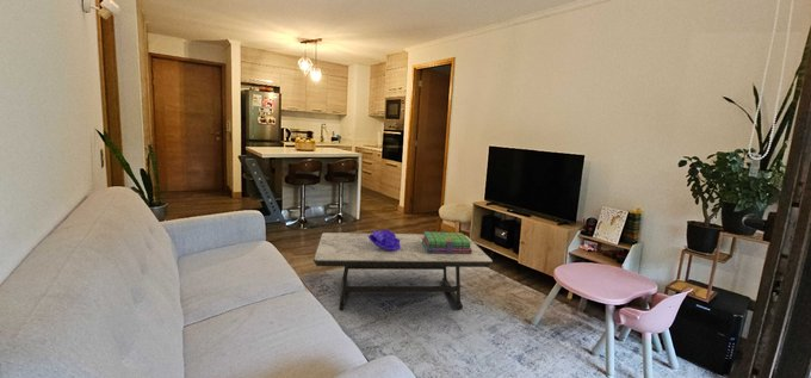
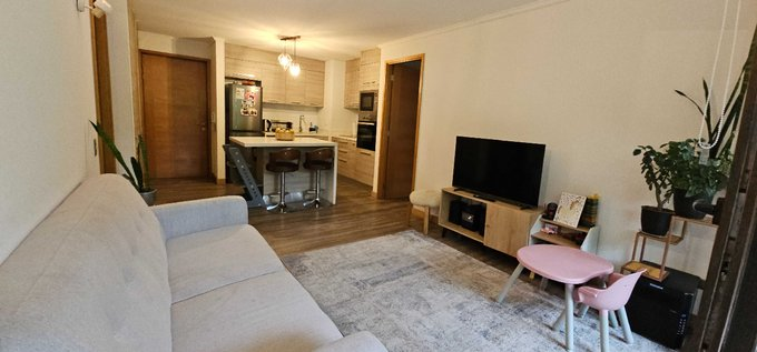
- coffee table [312,231,494,311]
- decorative bowl [367,228,401,250]
- stack of books [422,230,472,254]
